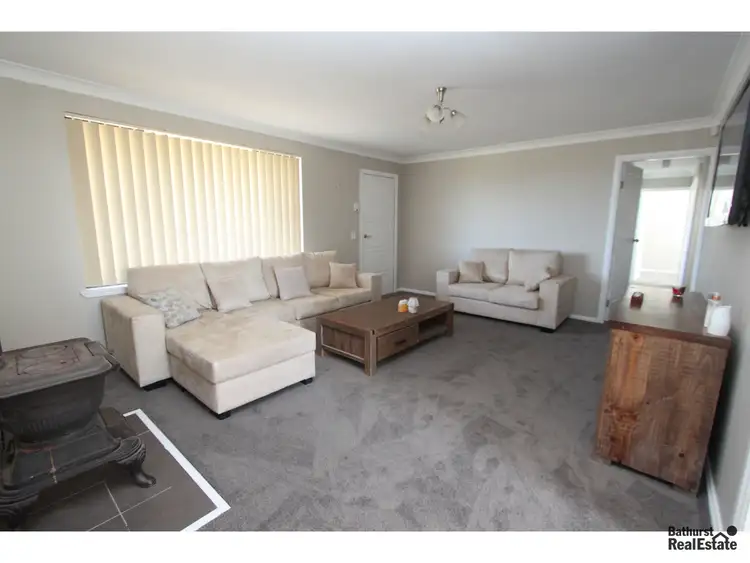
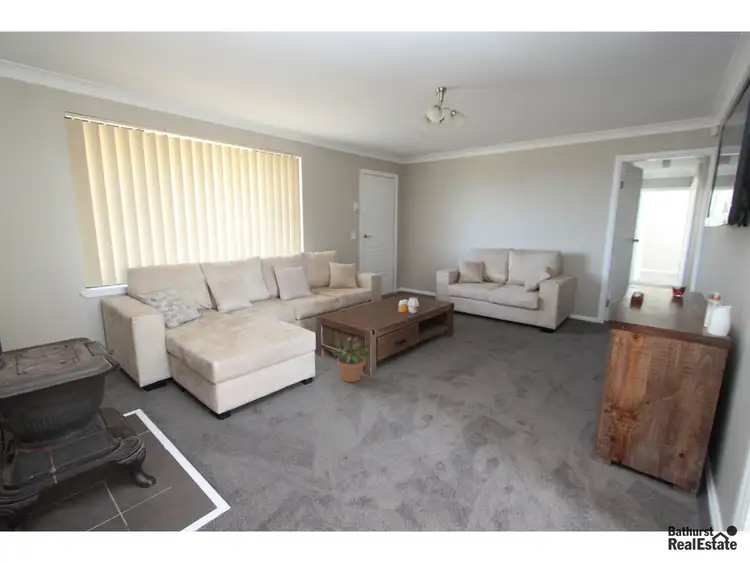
+ potted plant [330,336,375,383]
